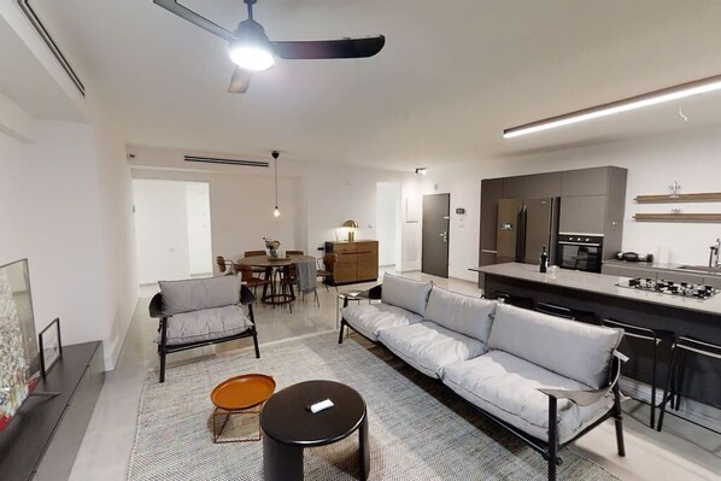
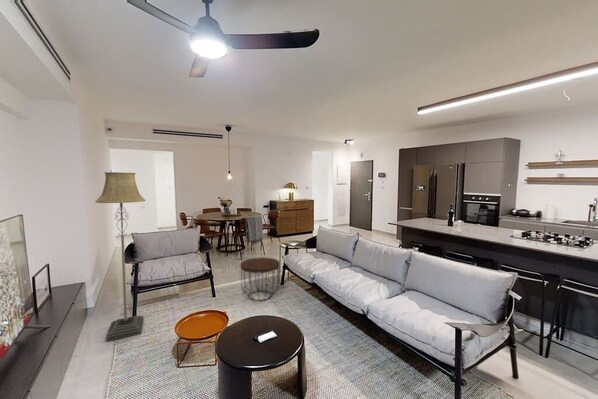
+ side table [239,256,281,302]
+ floor lamp [95,171,147,342]
